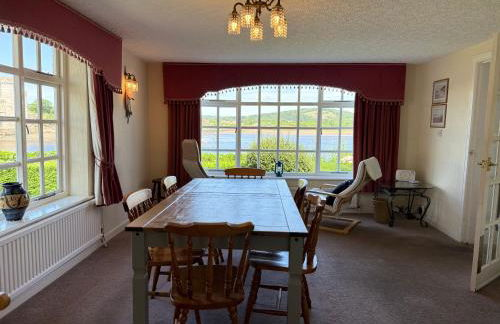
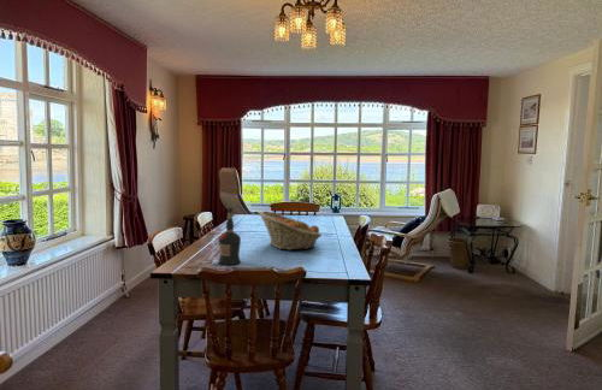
+ liquor bottle [217,206,242,266]
+ fruit basket [258,209,323,252]
